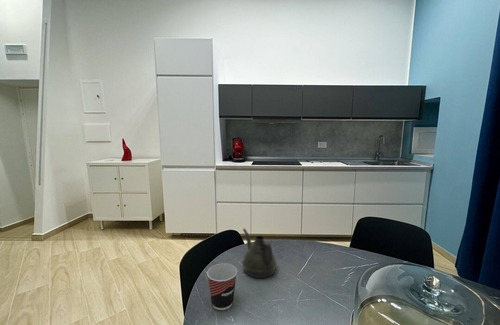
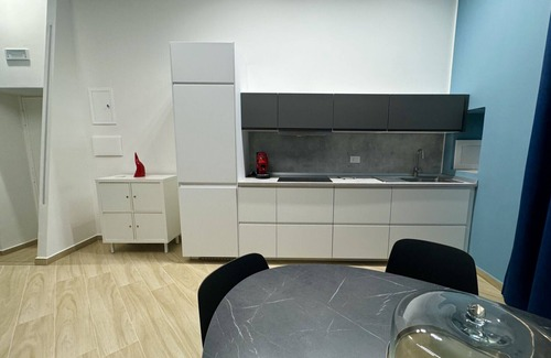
- teapot [241,228,278,279]
- cup [206,262,238,311]
